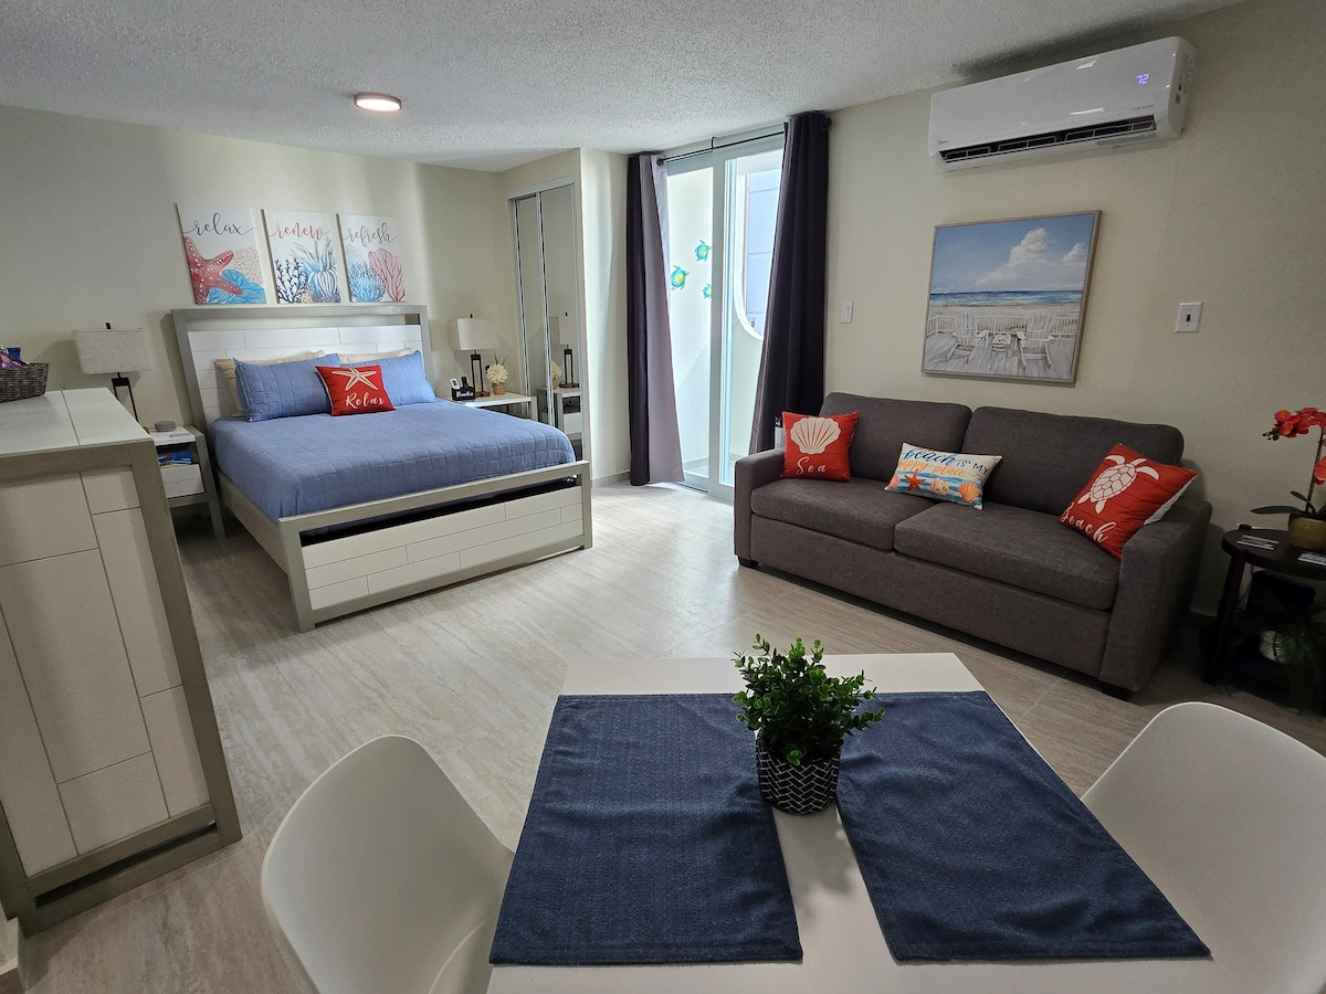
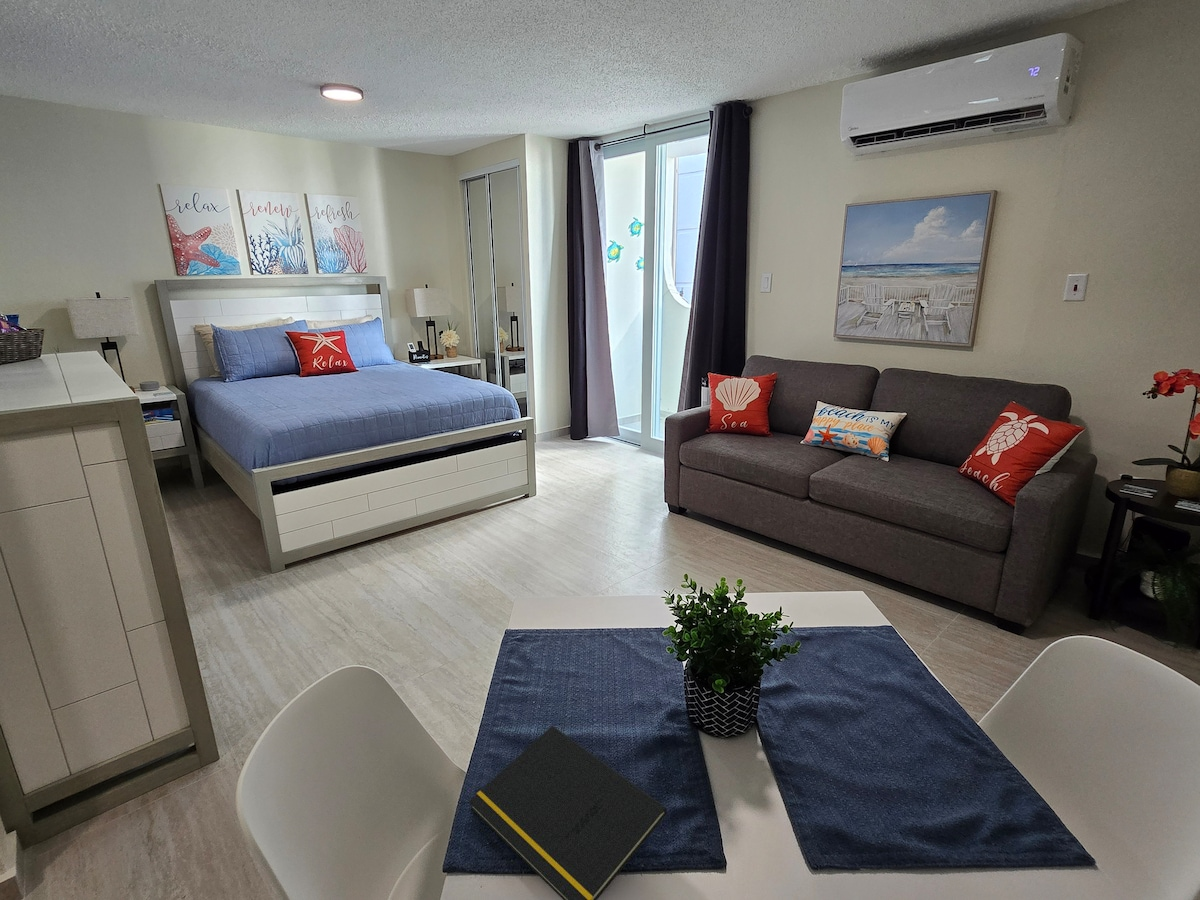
+ notepad [468,725,668,900]
